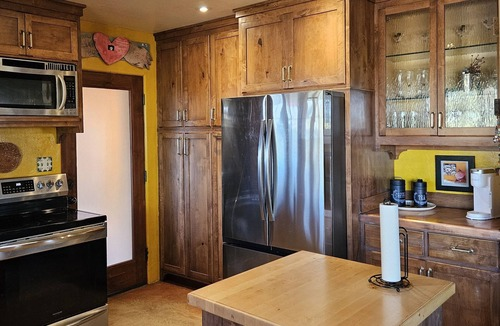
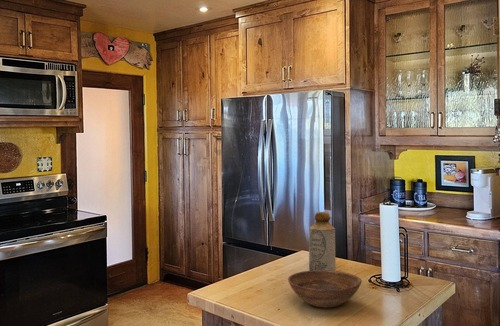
+ bowl [287,270,362,309]
+ bottle [308,211,337,271]
